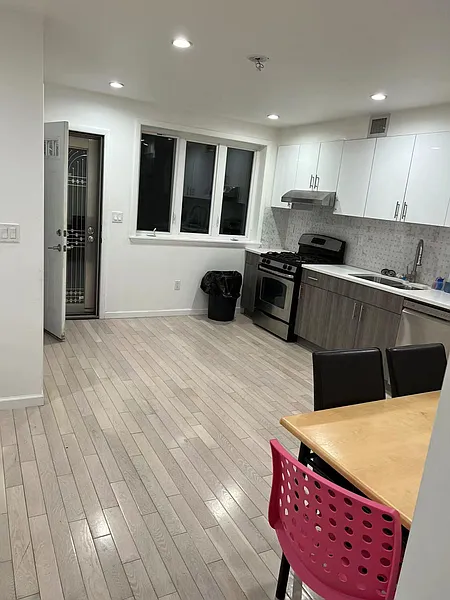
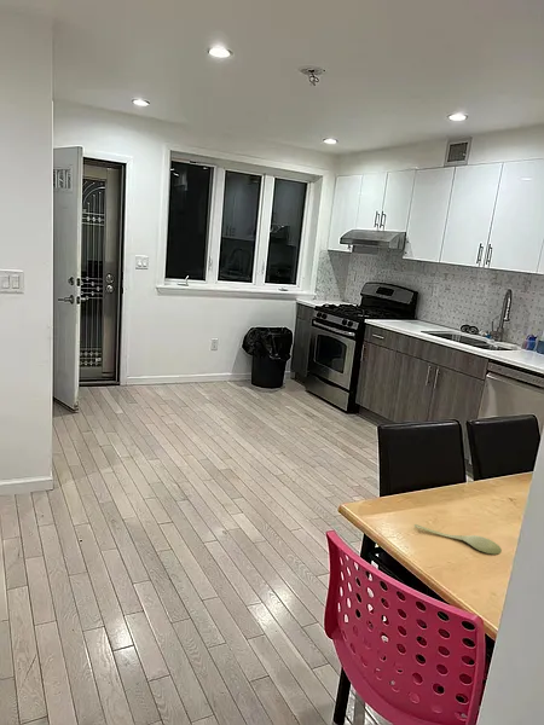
+ spoon [413,523,503,556]
